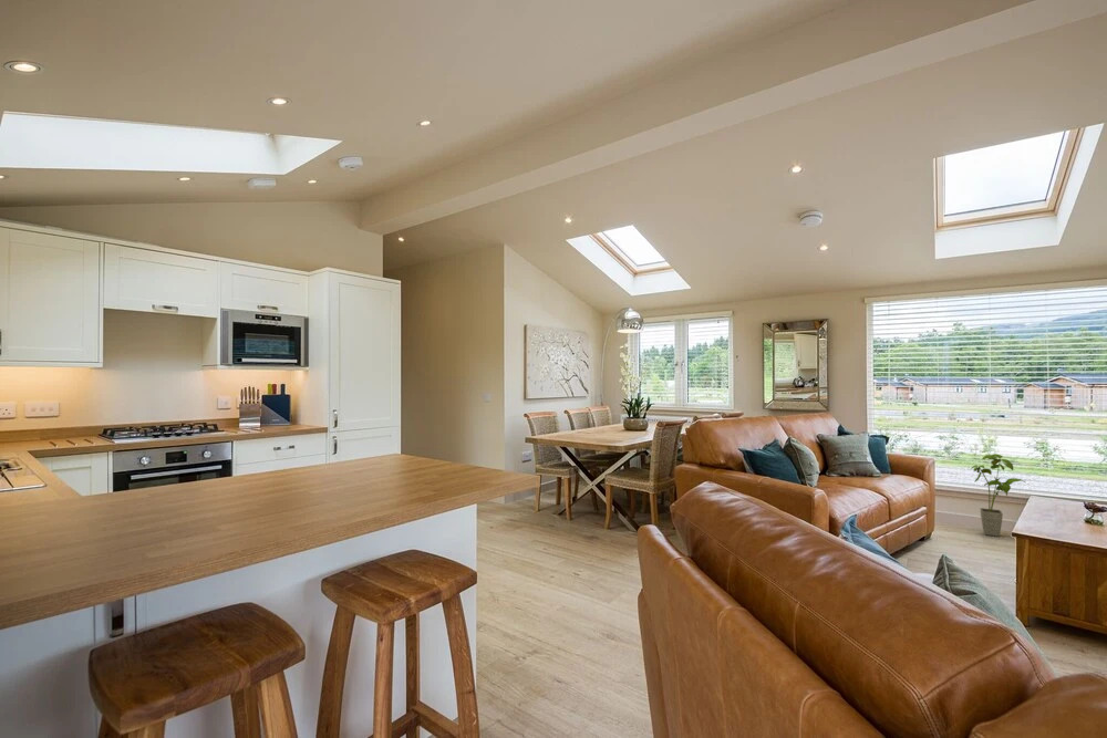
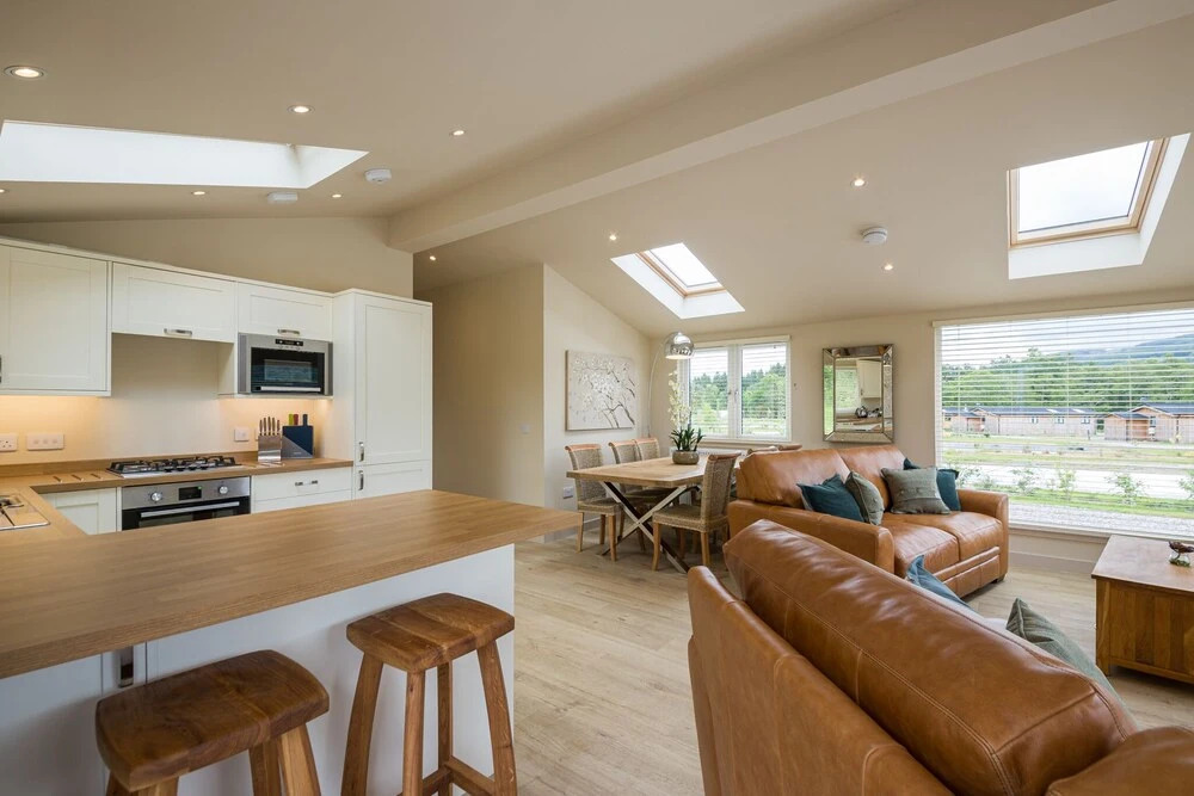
- house plant [970,453,1026,538]
